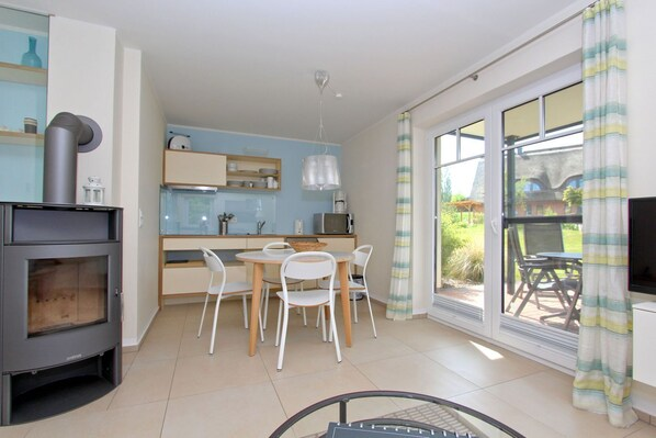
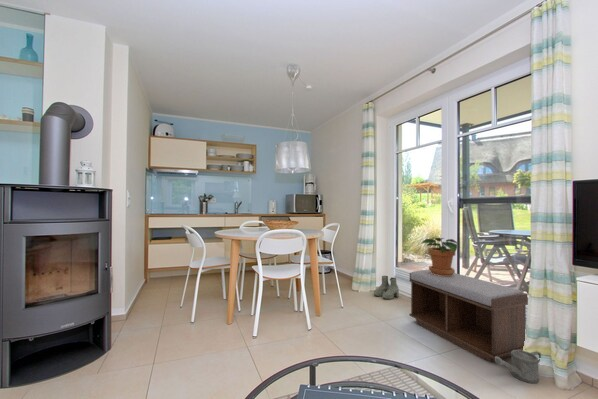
+ potted plant [420,237,459,276]
+ bench [409,268,529,363]
+ watering can [494,350,542,384]
+ boots [373,275,400,300]
